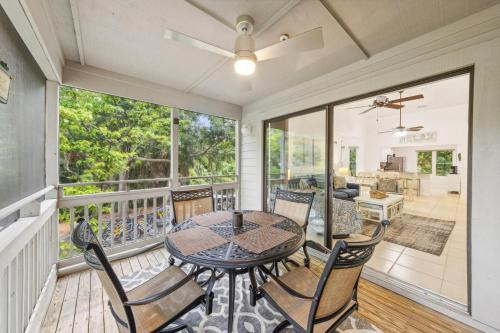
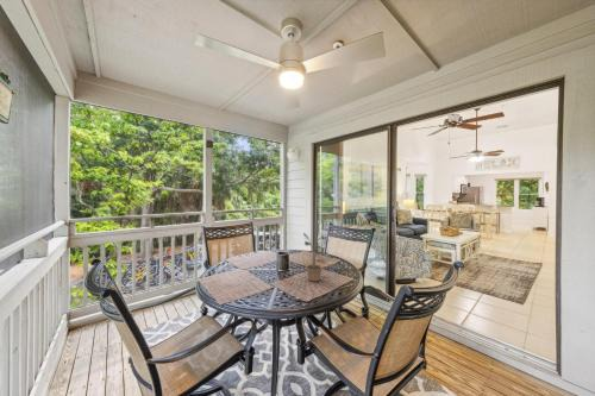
+ potted plant [302,231,328,282]
